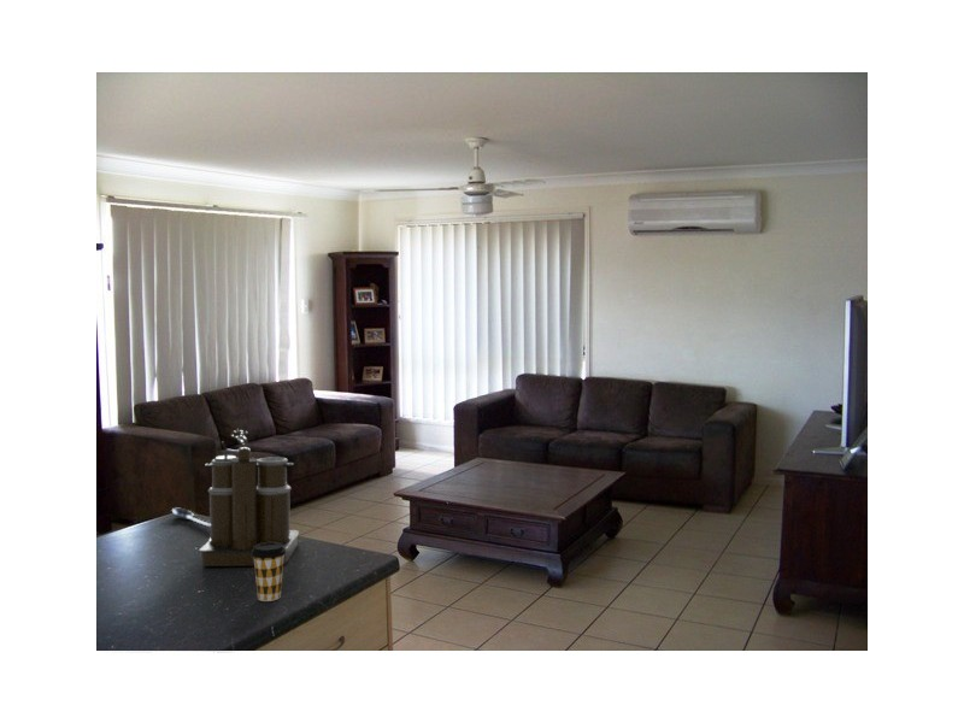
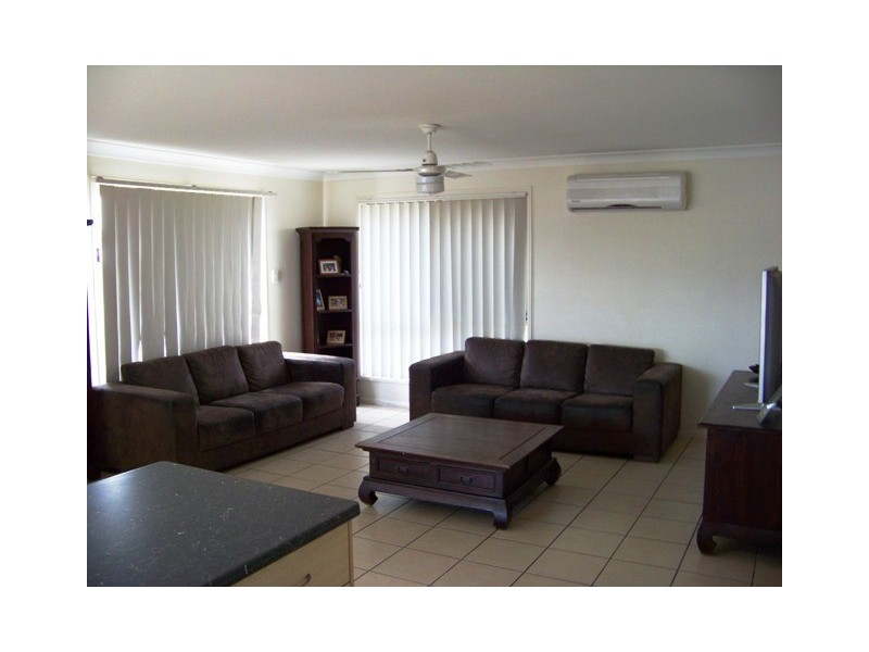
- coffee cup [252,542,286,602]
- coffee maker [198,427,300,568]
- spoon [171,507,210,529]
